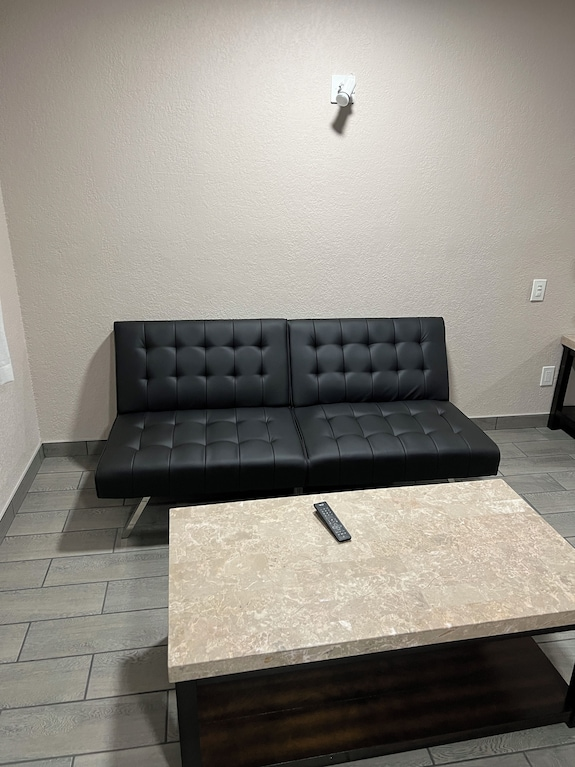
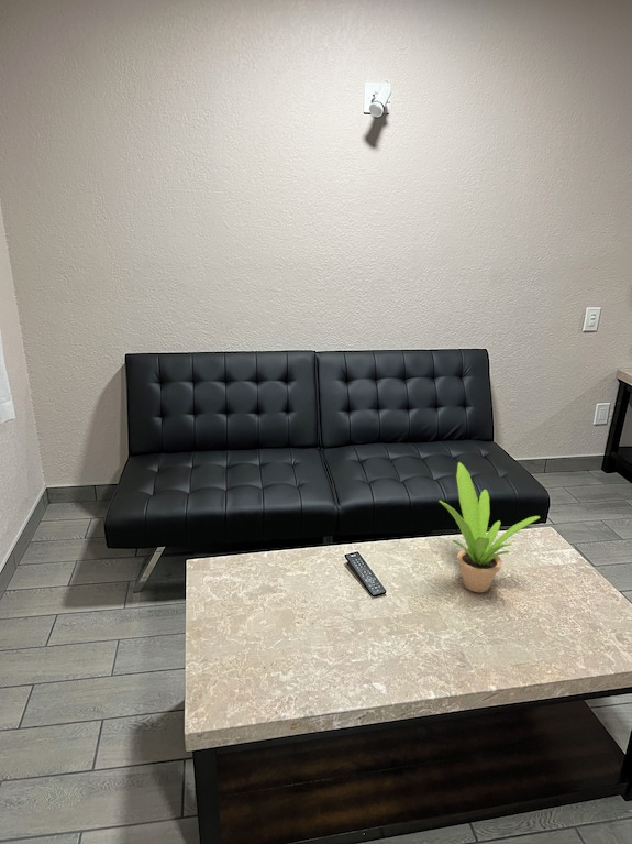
+ potted plant [437,461,541,593]
